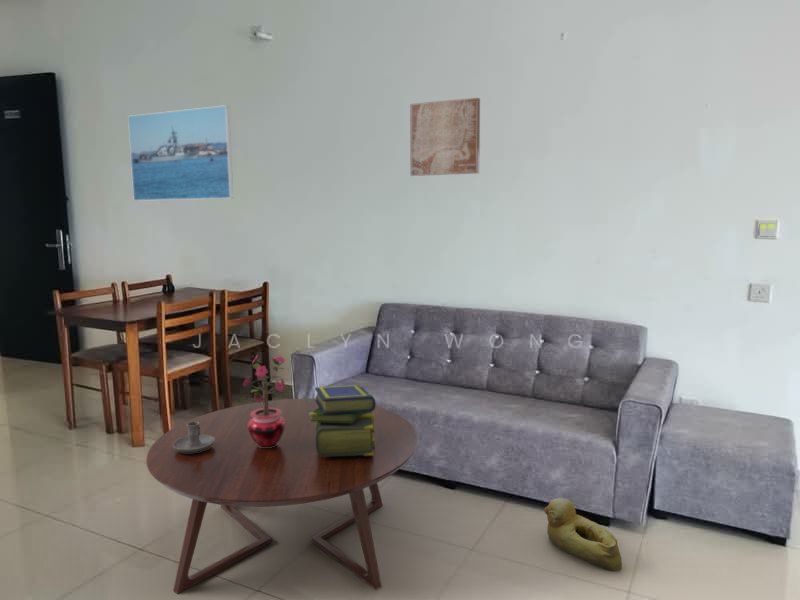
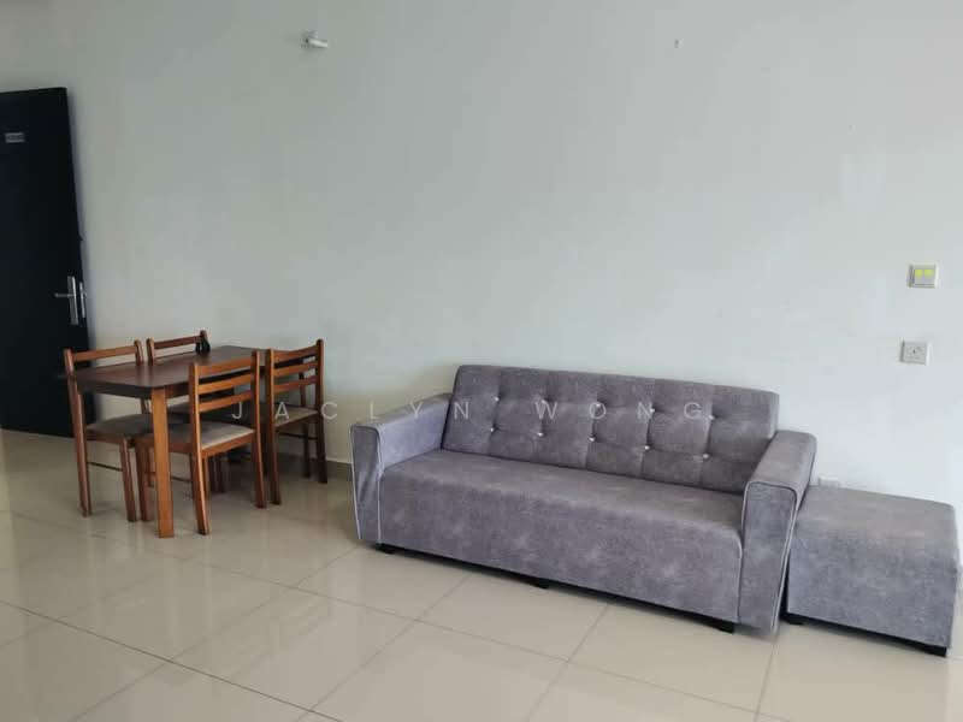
- coffee table [145,398,419,595]
- stack of books [309,384,377,457]
- candle holder [173,421,215,453]
- rubber duck [543,497,623,572]
- wall art [409,97,481,177]
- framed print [127,104,234,202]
- potted plant [238,354,288,448]
